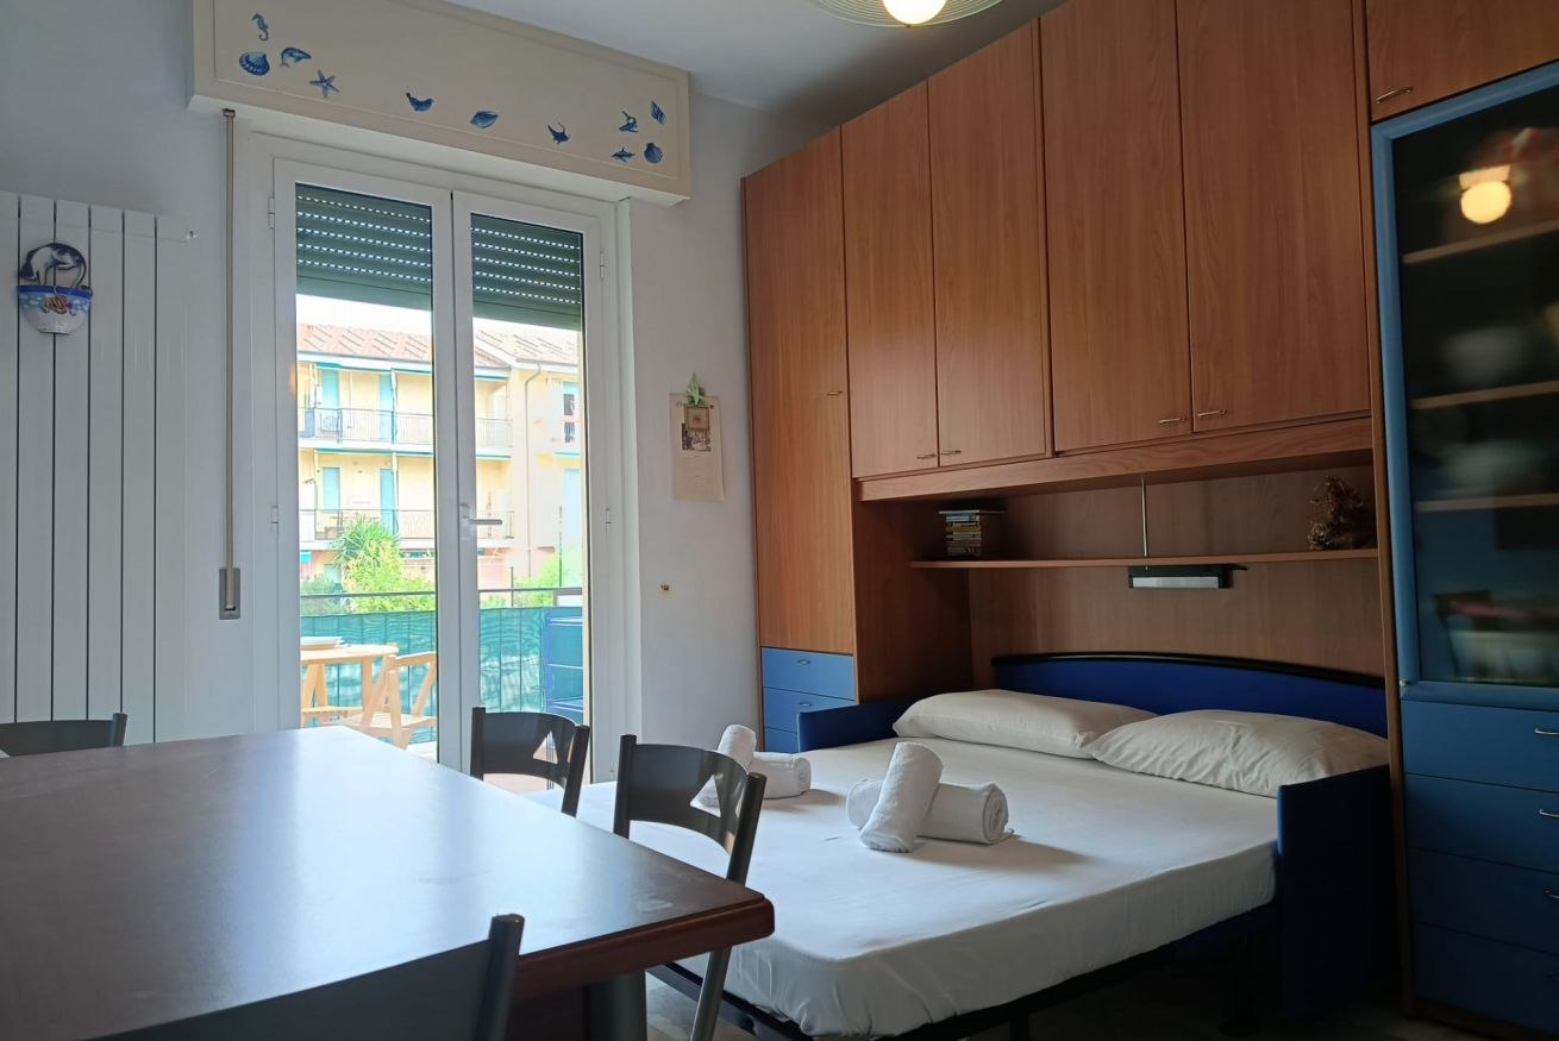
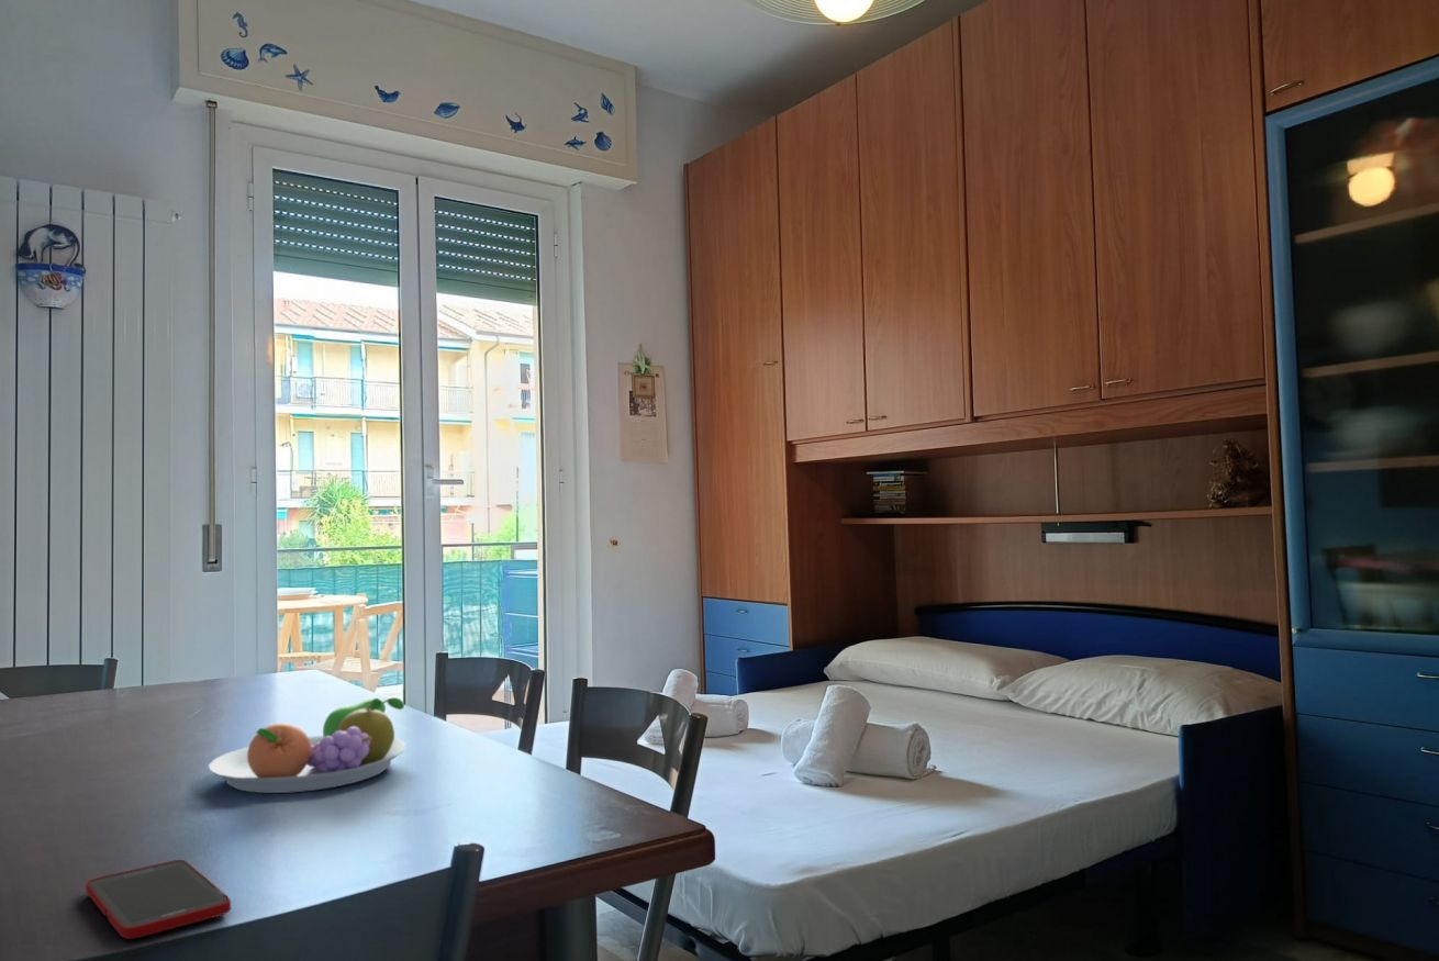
+ cell phone [85,859,232,940]
+ fruit bowl [208,696,406,794]
